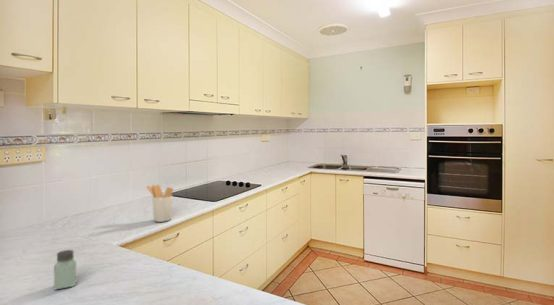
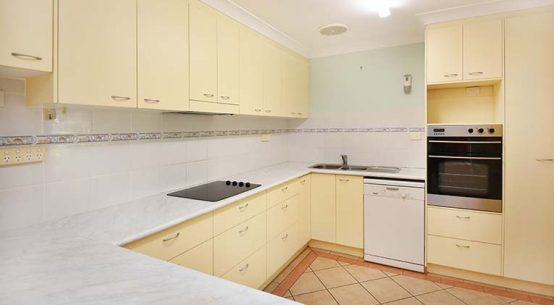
- saltshaker [53,249,77,291]
- utensil holder [145,184,174,223]
